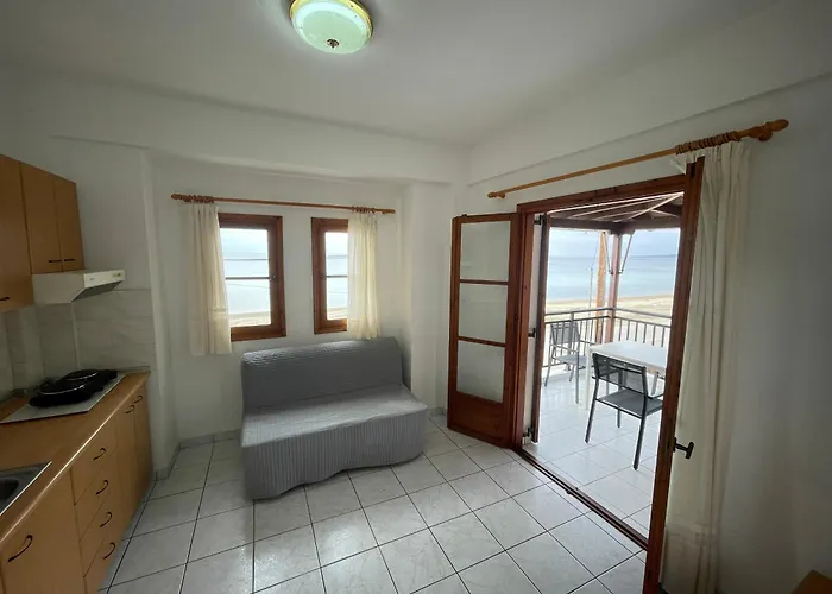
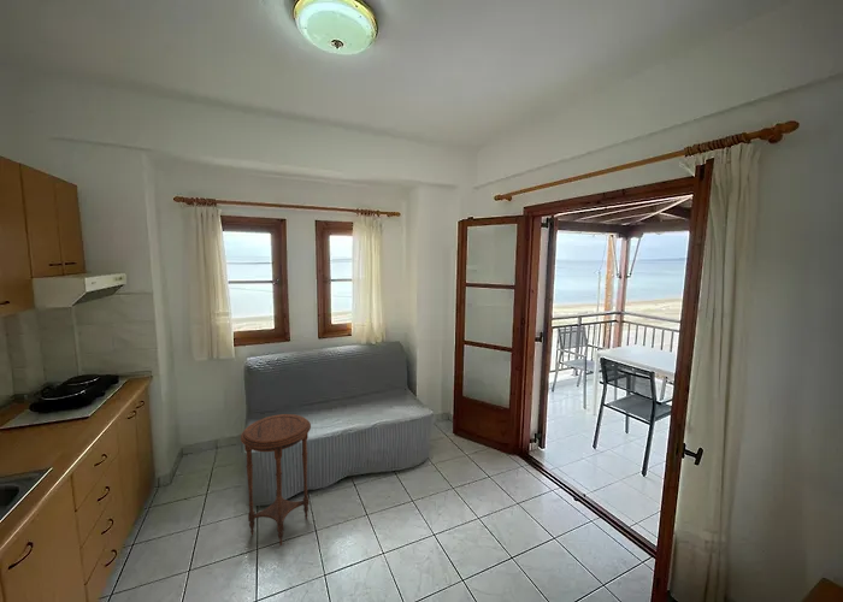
+ side table [240,413,312,547]
